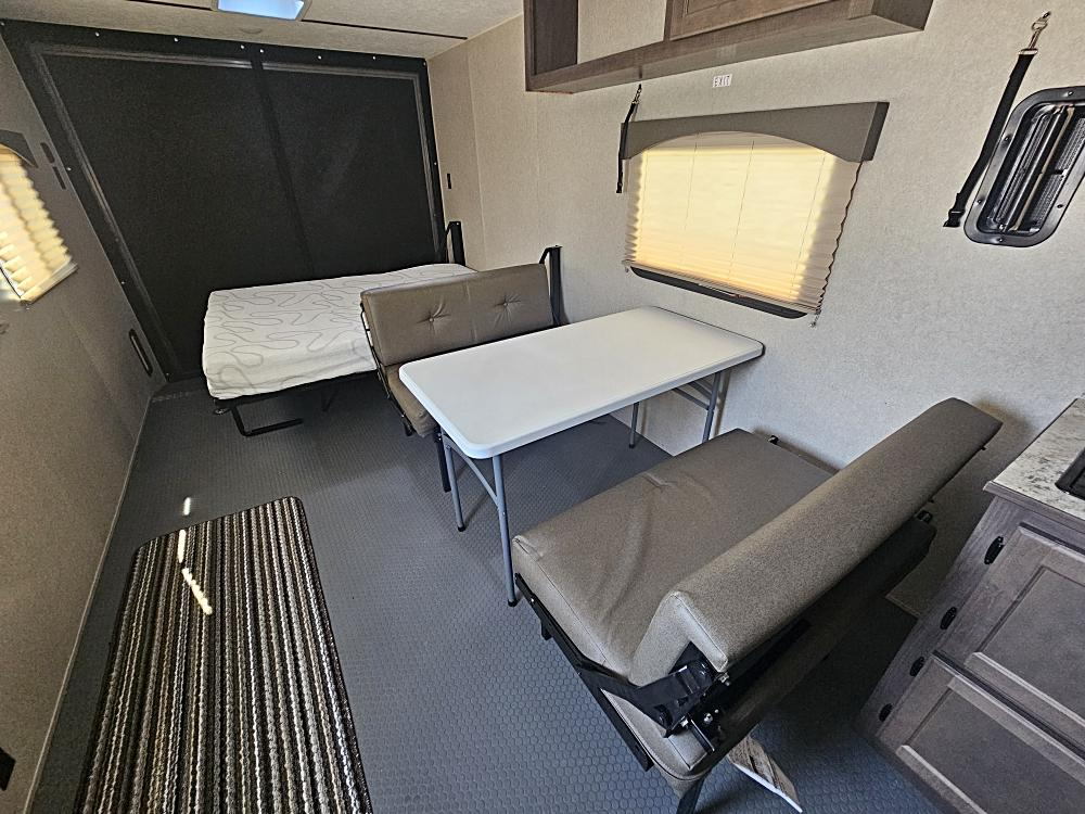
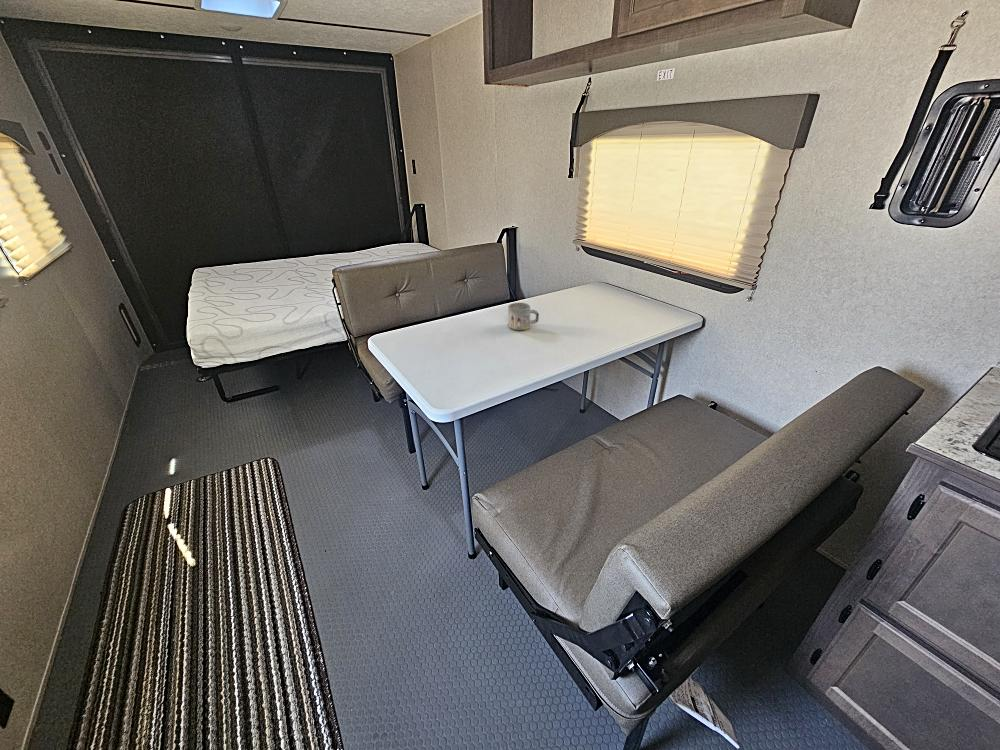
+ mug [507,302,540,331]
